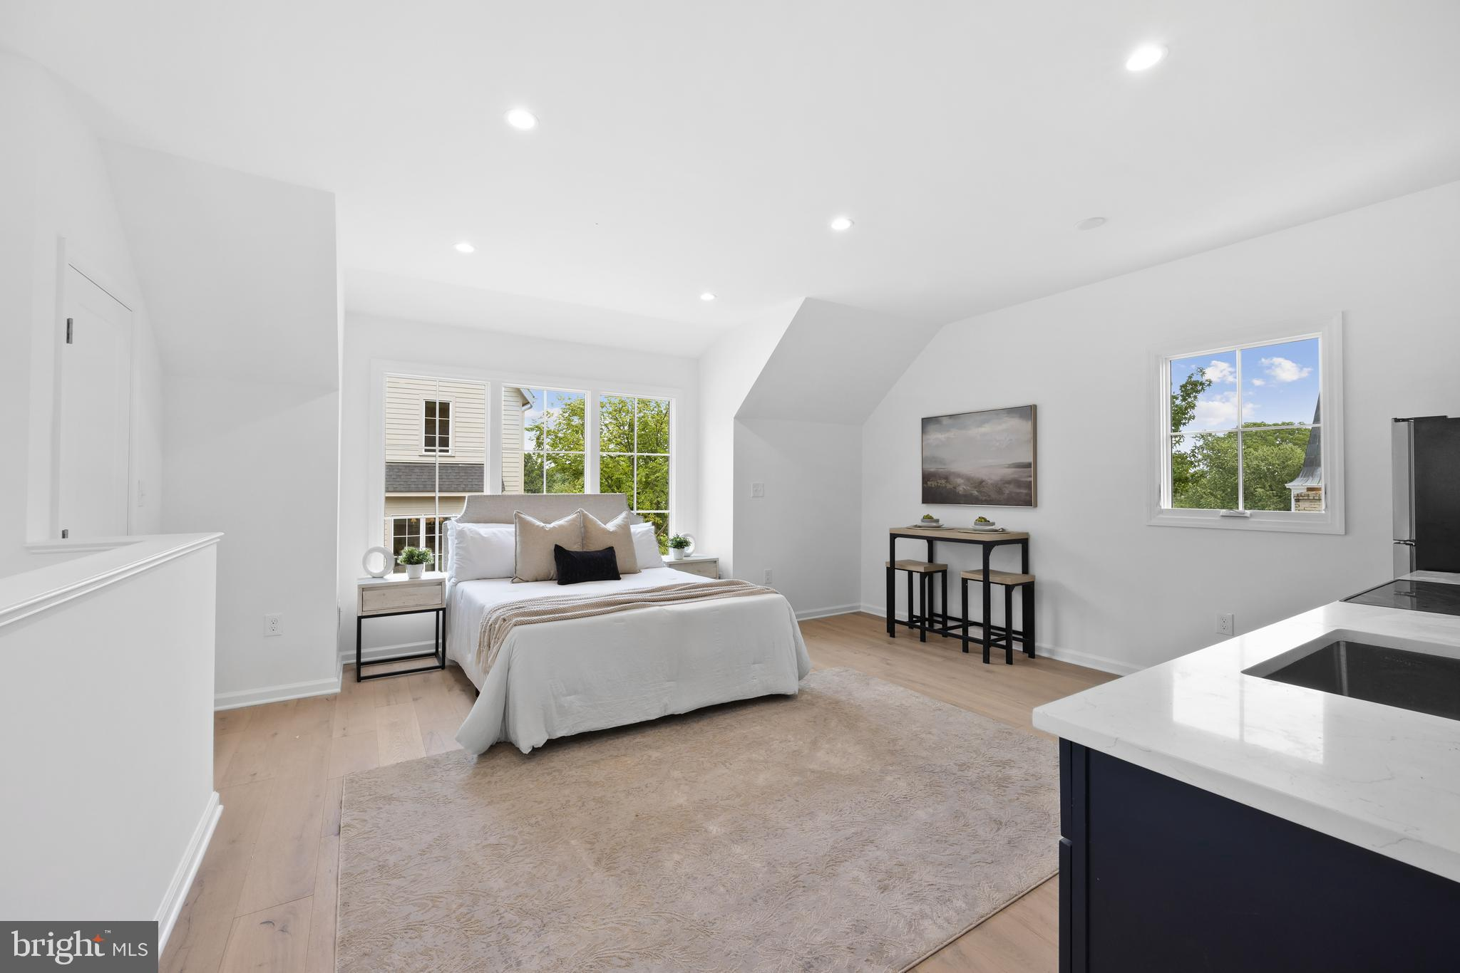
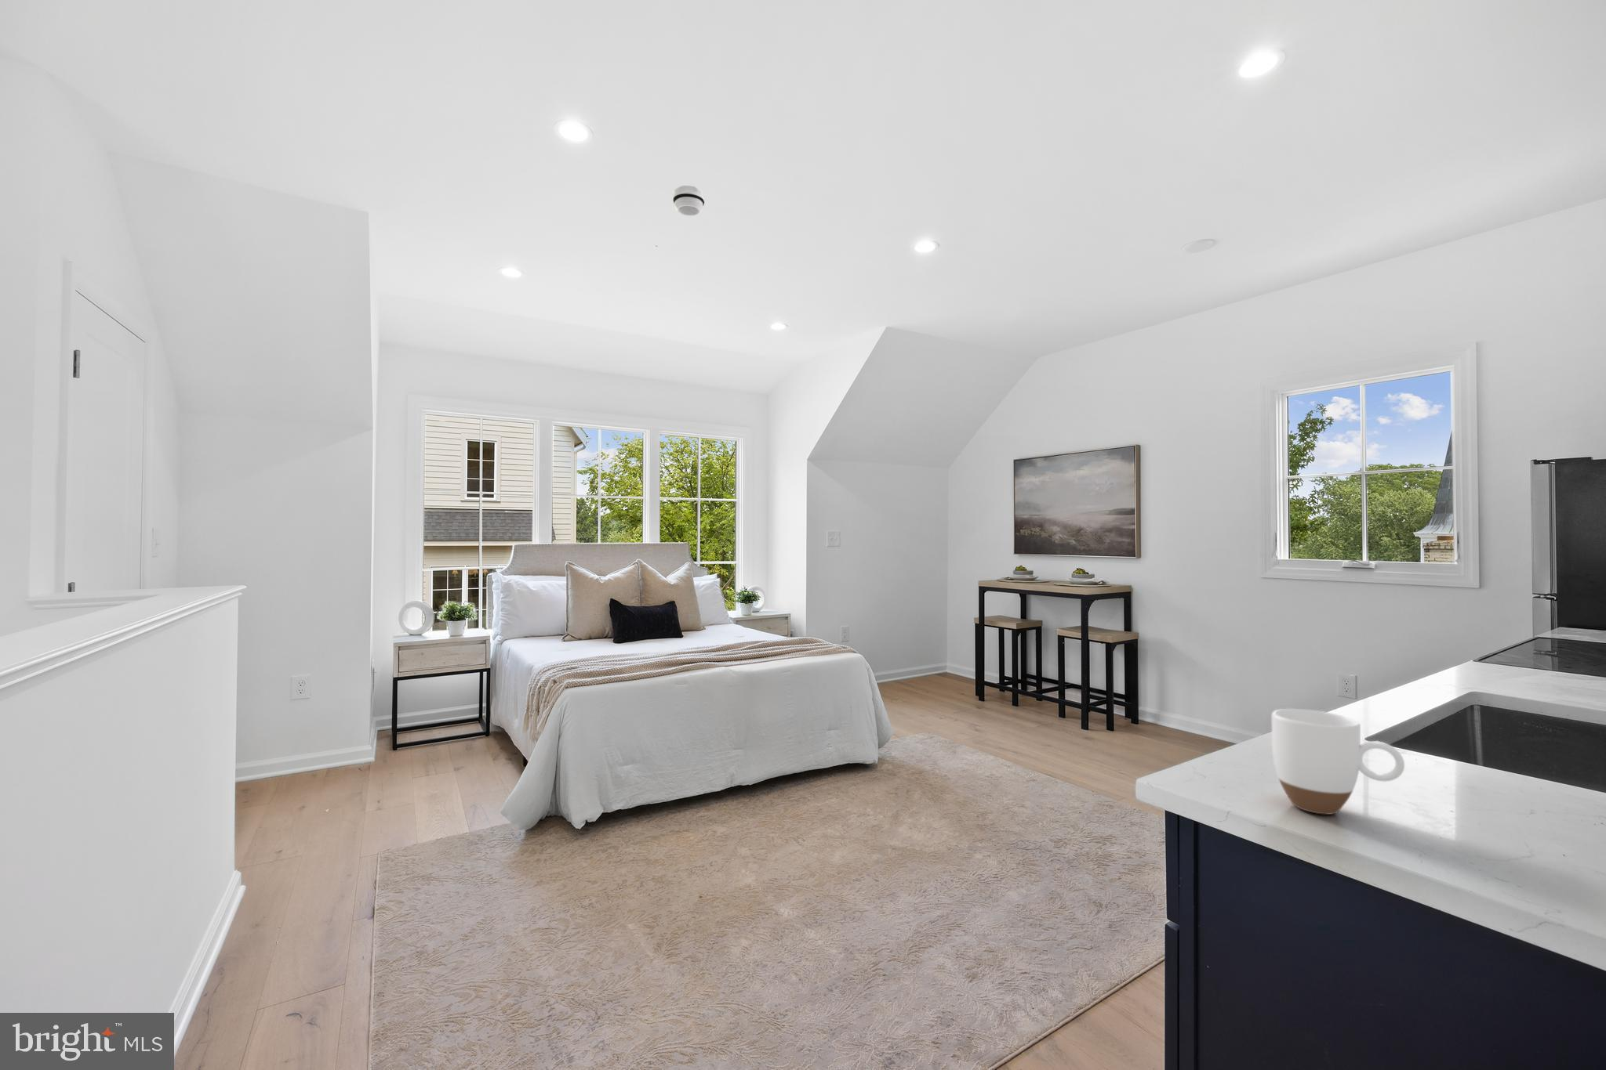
+ smoke detector [672,185,706,217]
+ mug [1271,708,1405,816]
